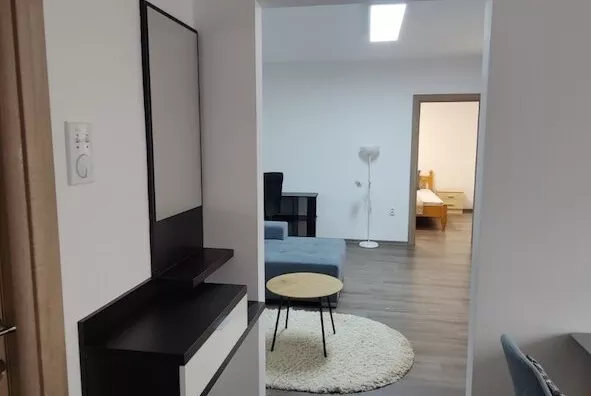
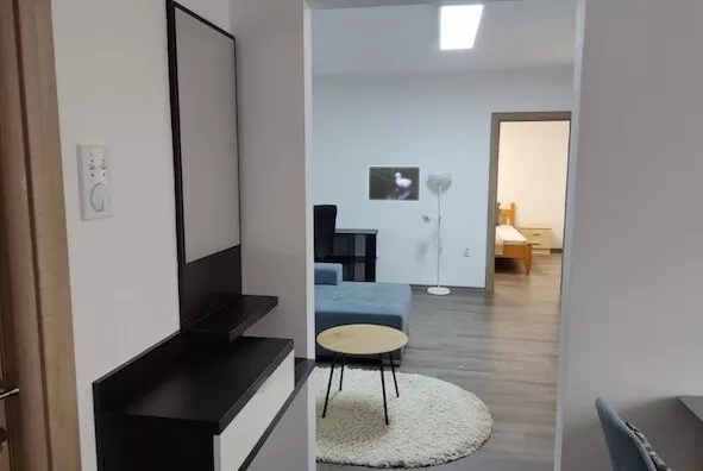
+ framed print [366,165,422,202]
